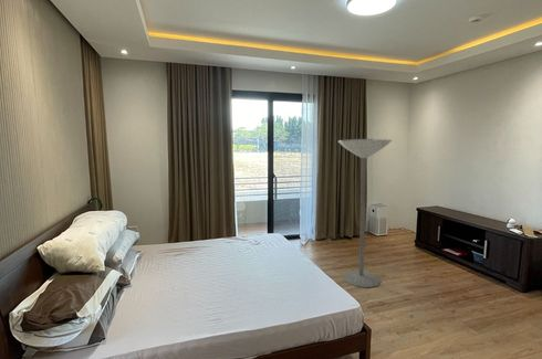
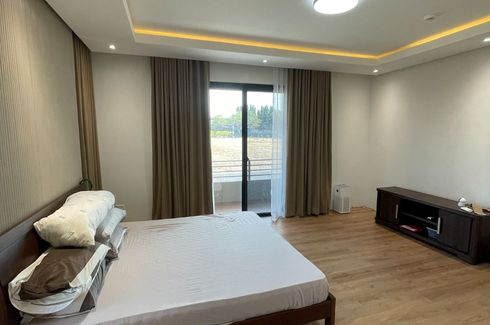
- floor lamp [337,138,393,288]
